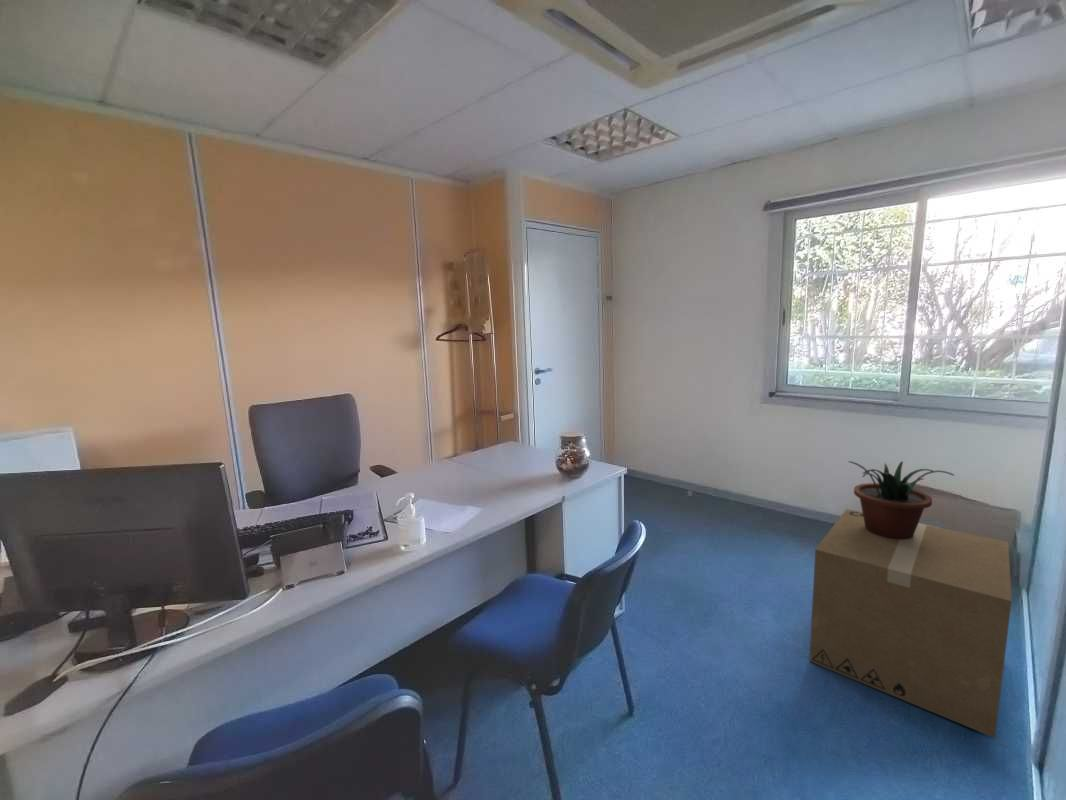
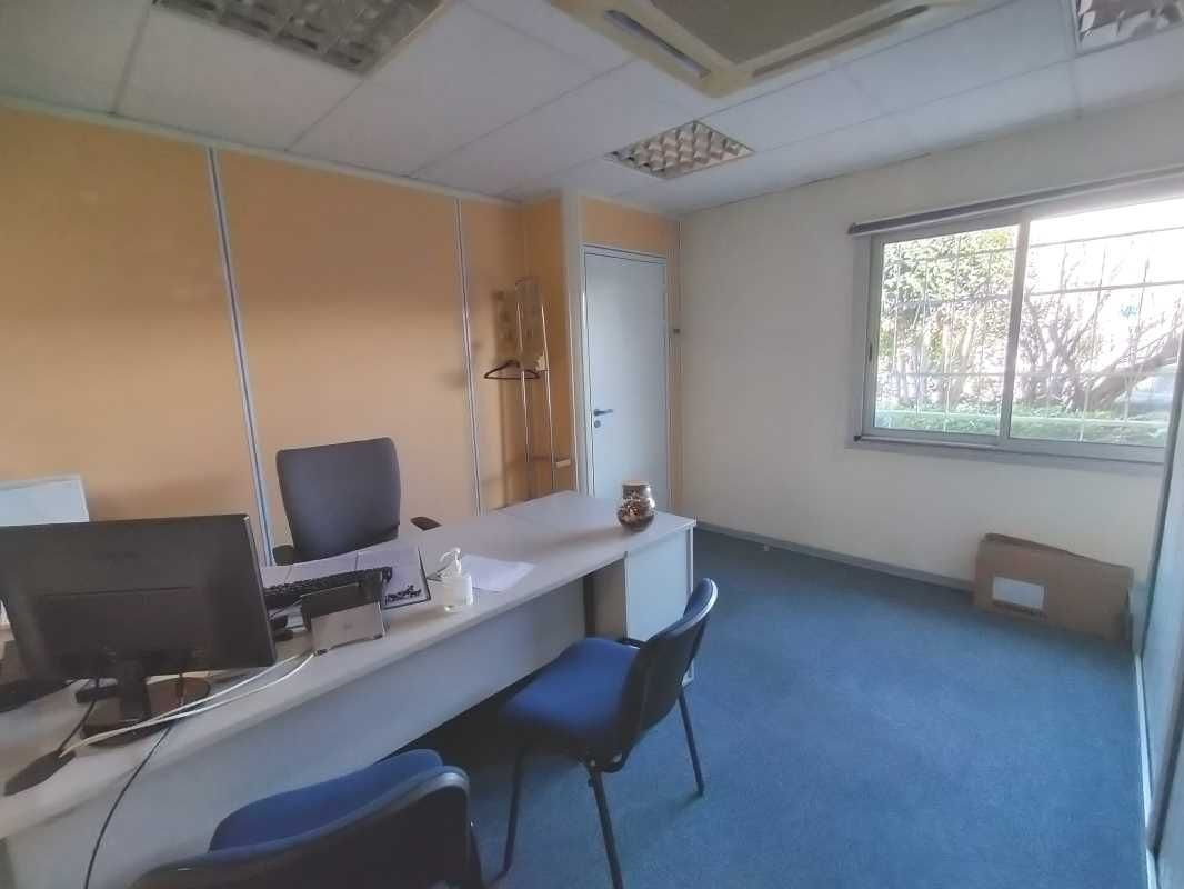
- potted plant [847,460,956,540]
- cardboard box [808,508,1013,739]
